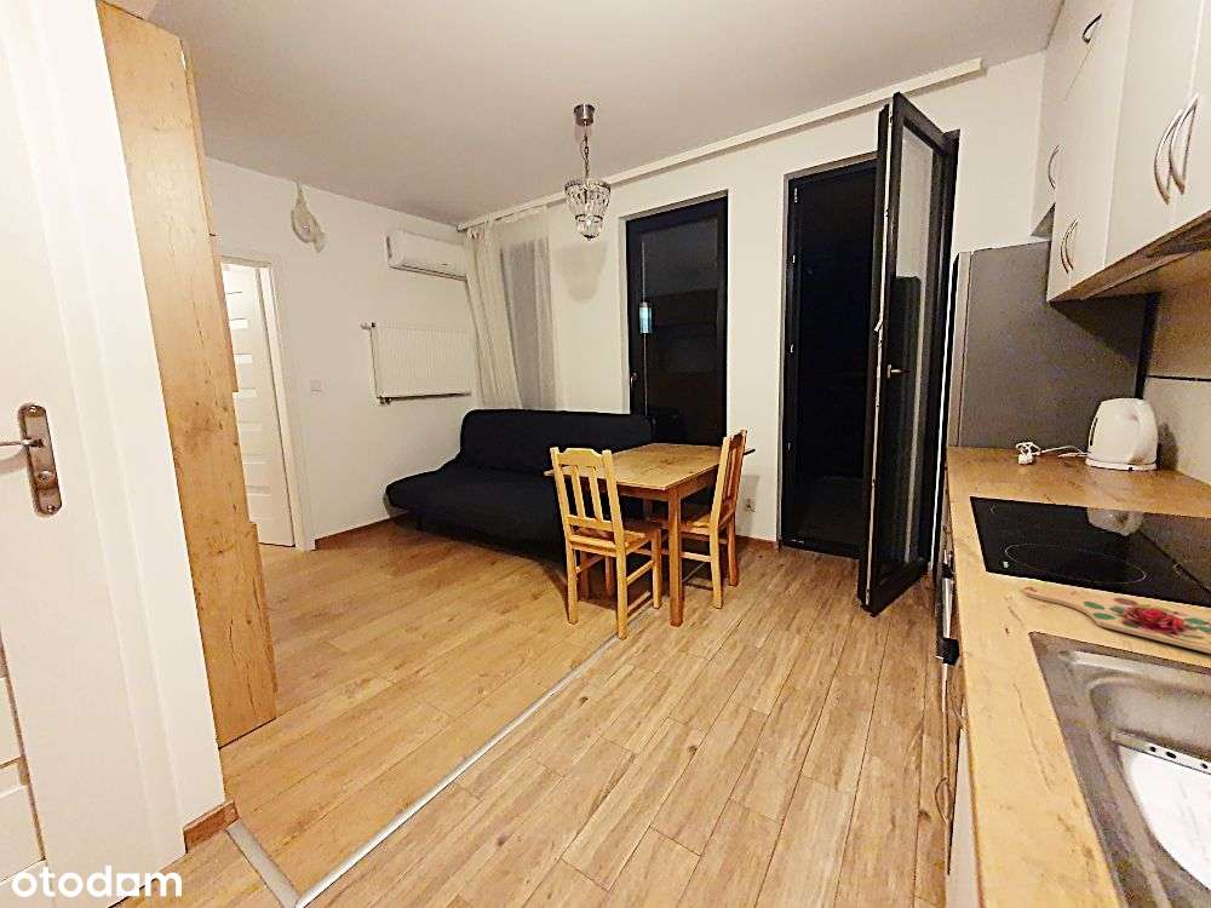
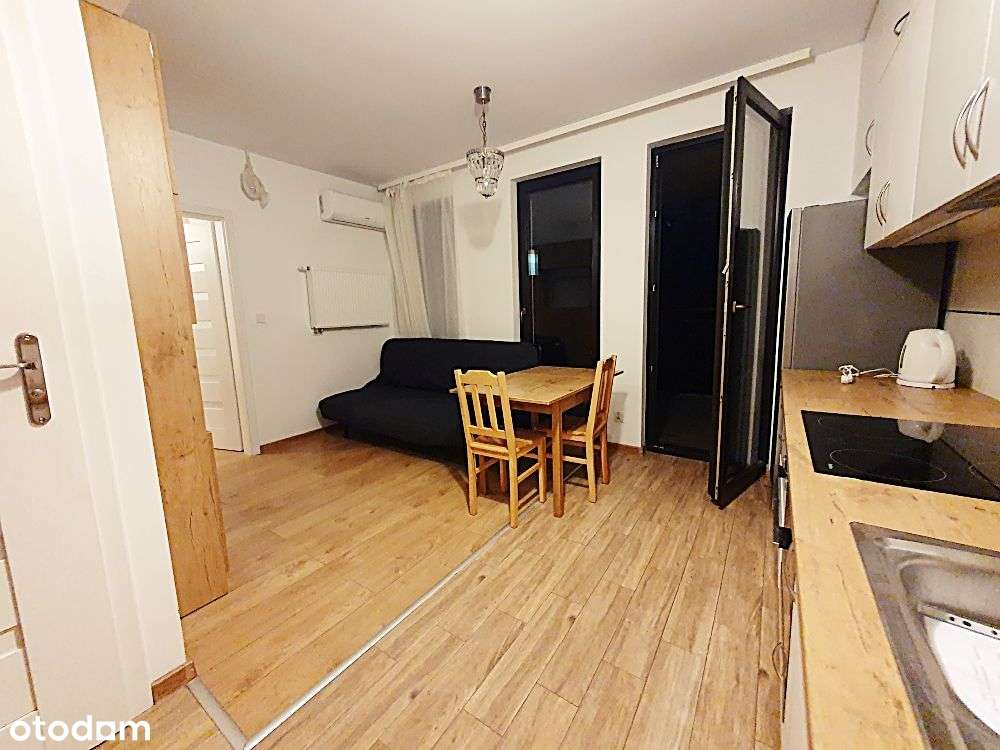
- cutting board [1022,586,1211,655]
